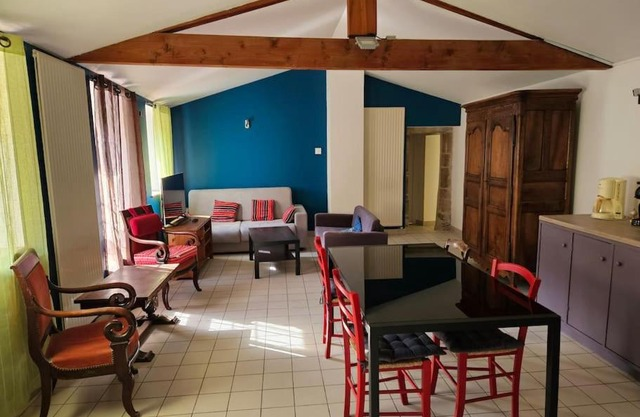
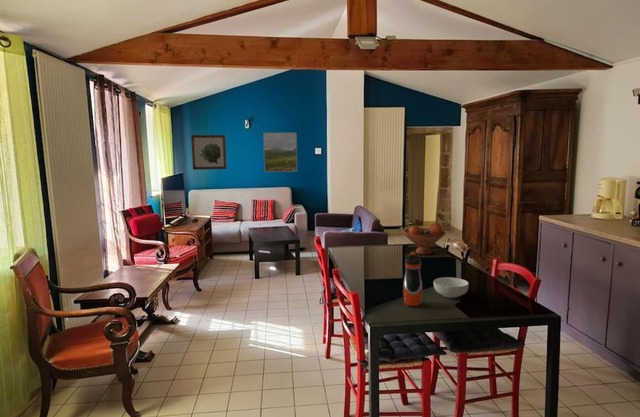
+ wall art [190,134,228,171]
+ cereal bowl [433,276,470,299]
+ fruit bowl [402,222,447,256]
+ water bottle [402,251,423,307]
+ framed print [263,132,298,173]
